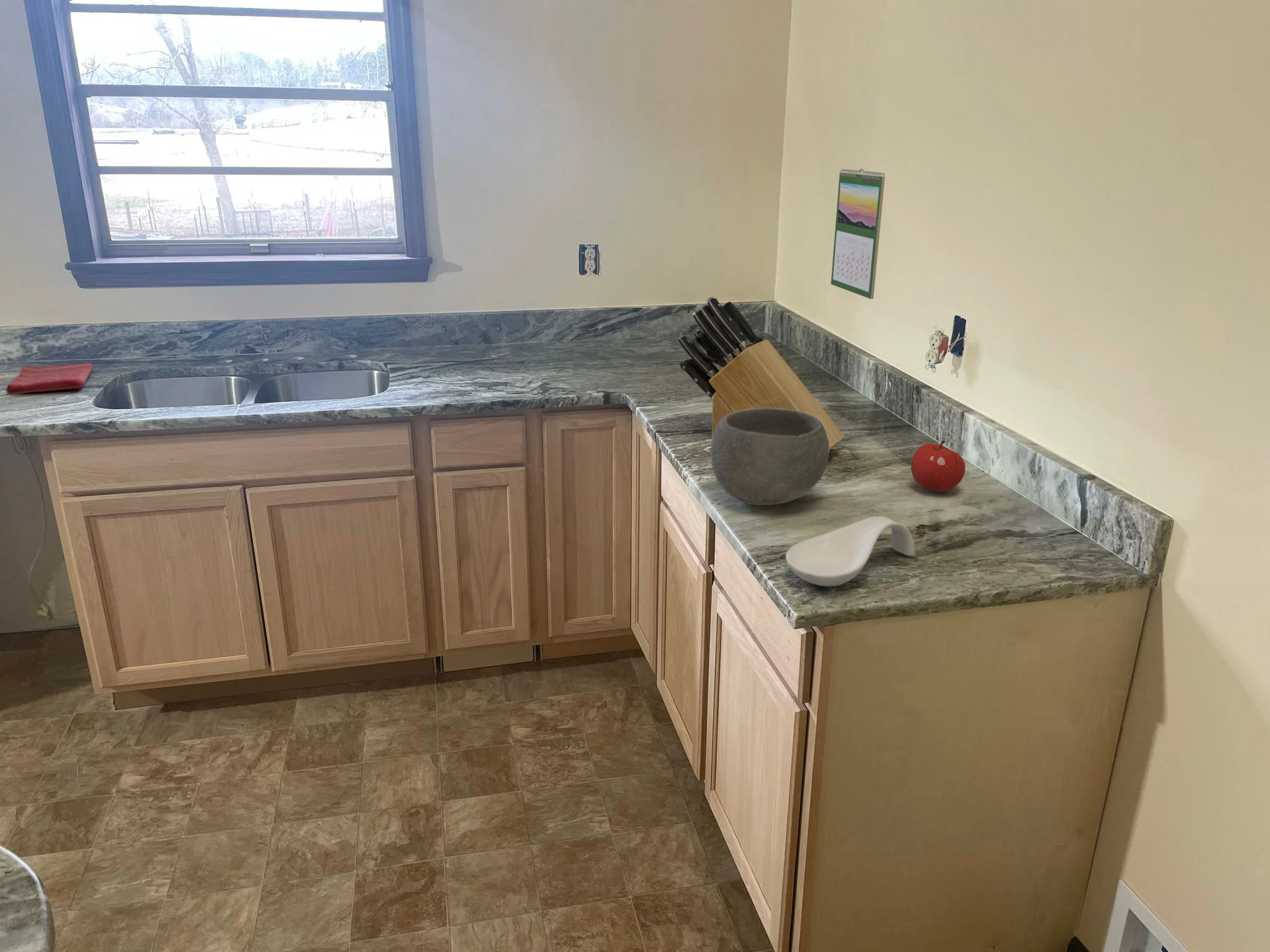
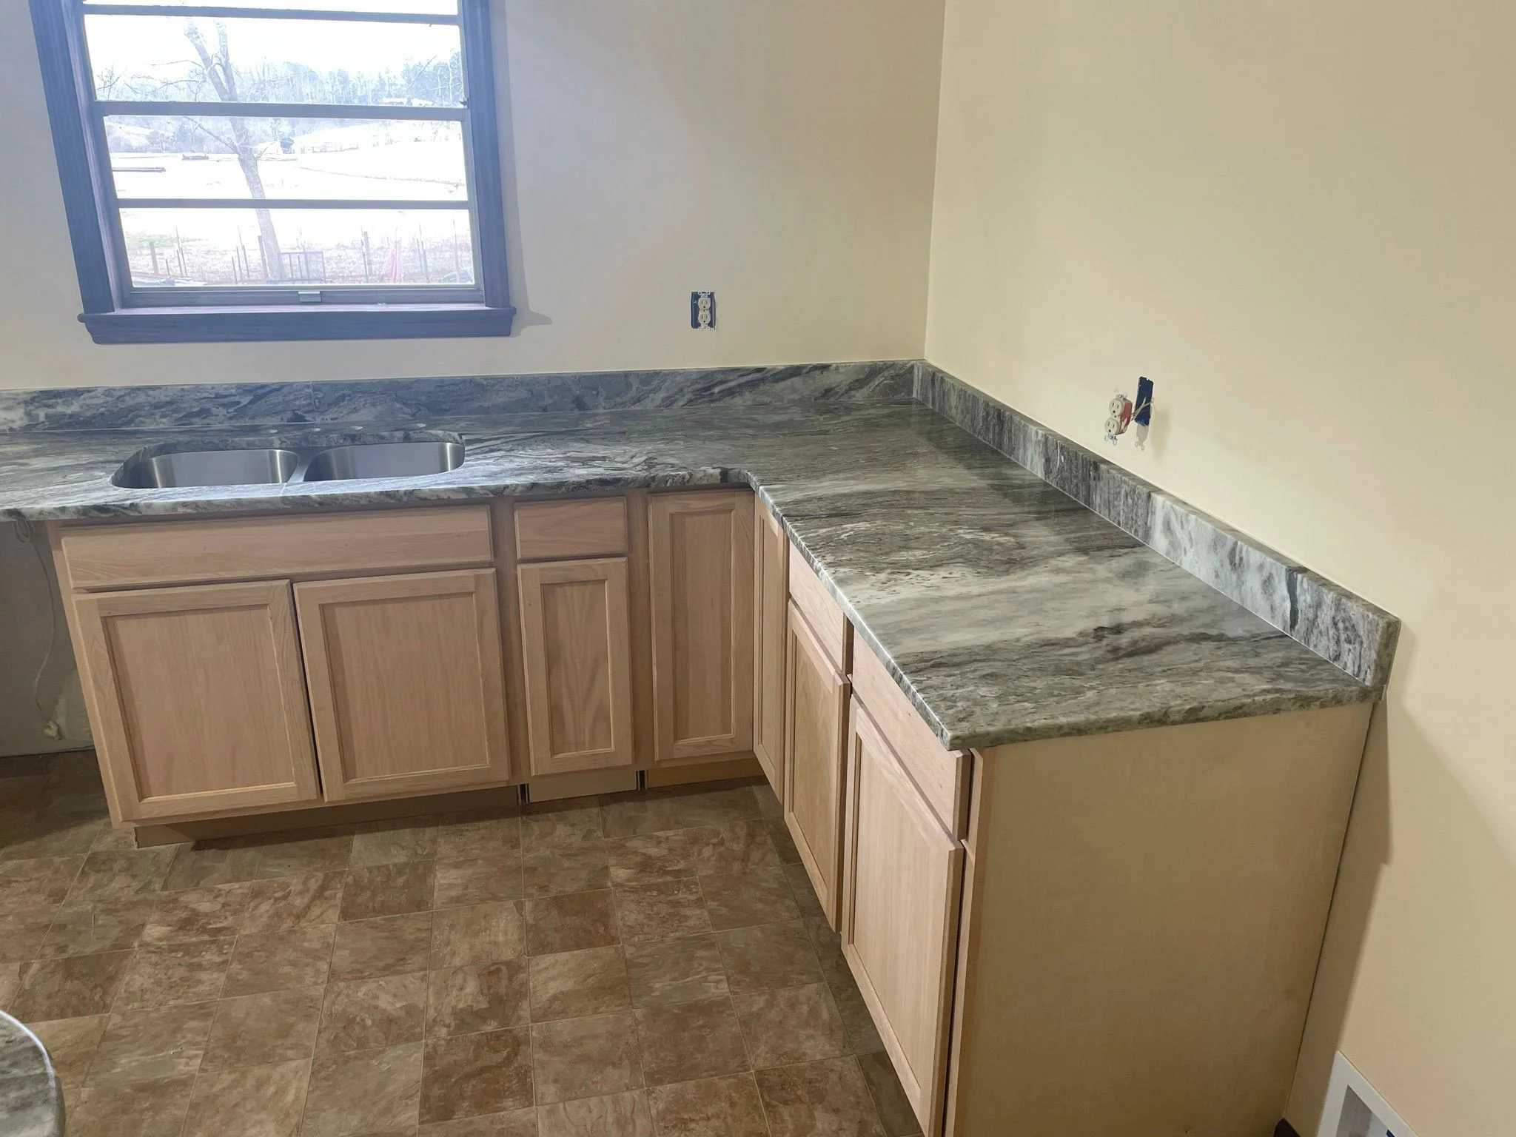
- knife block [678,296,845,451]
- spoon rest [785,516,915,587]
- fruit [910,440,966,492]
- bowl [710,408,830,506]
- calendar [830,168,886,299]
- dish towel [5,363,93,395]
